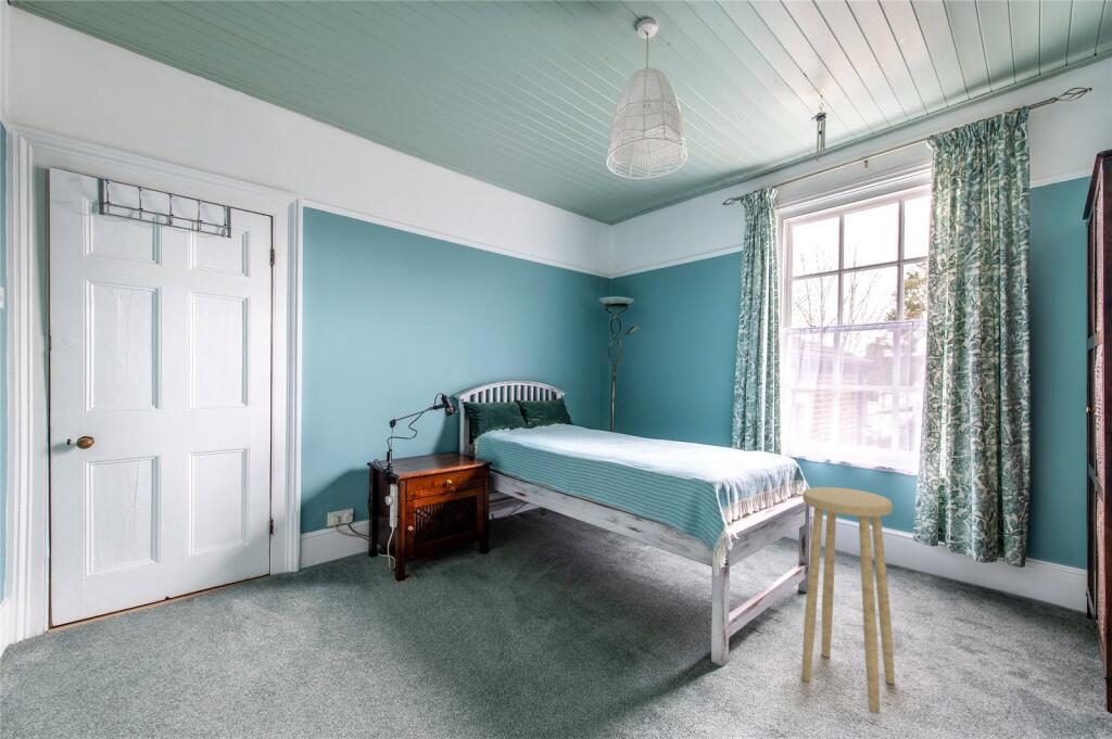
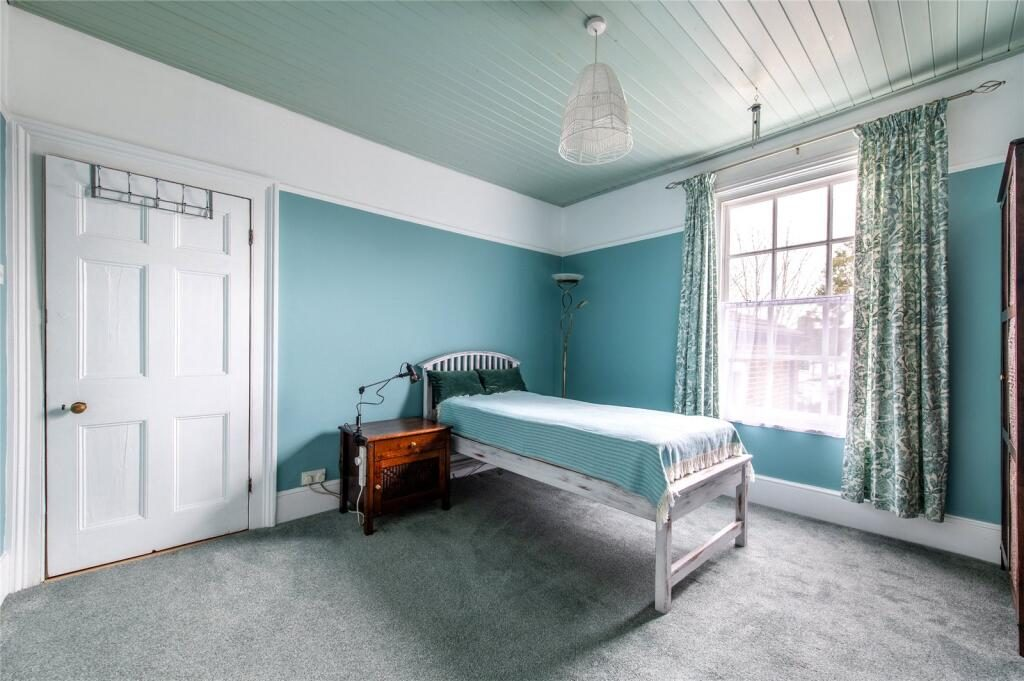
- stool [800,486,896,714]
